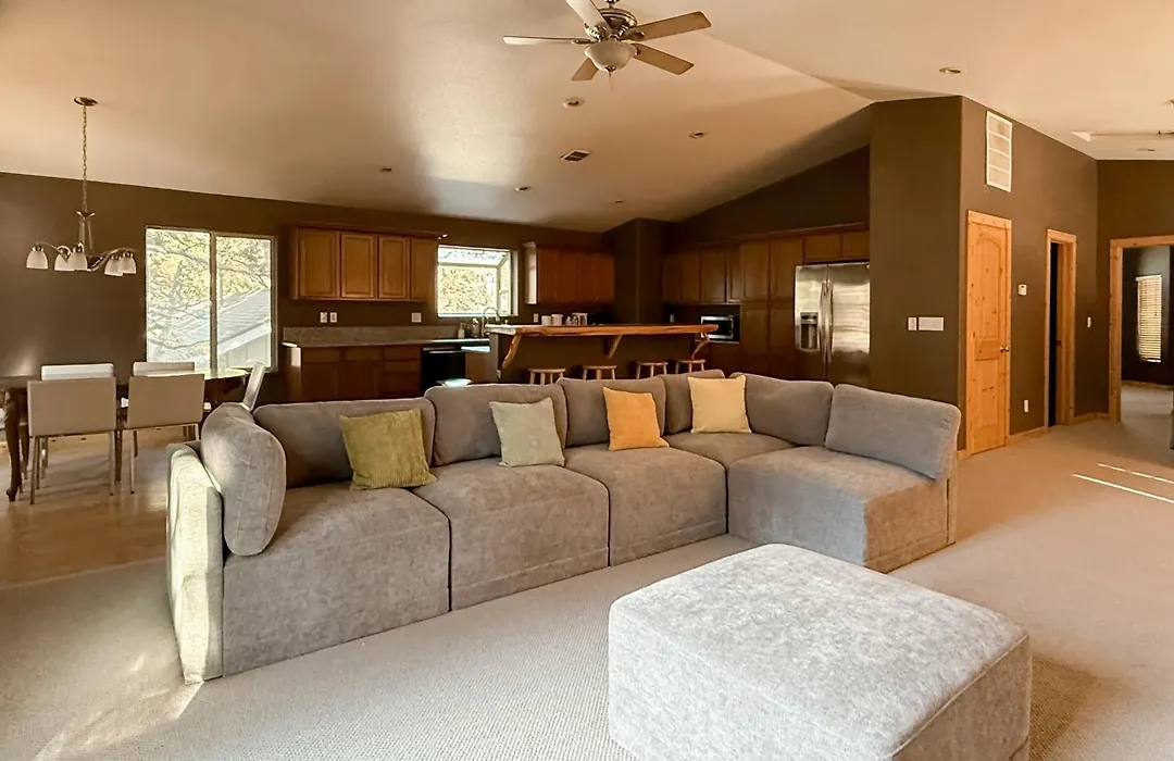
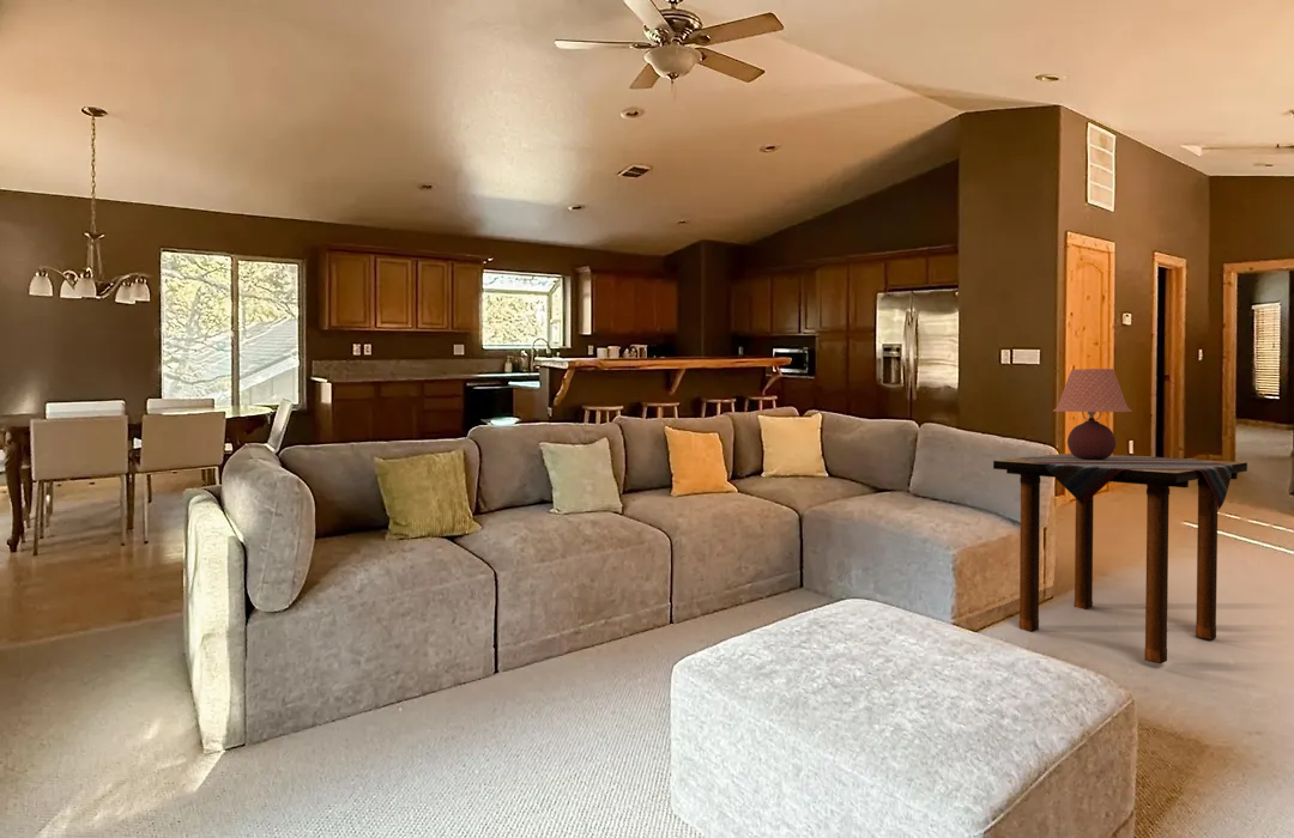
+ table lamp [1053,368,1133,460]
+ side table [992,453,1248,666]
